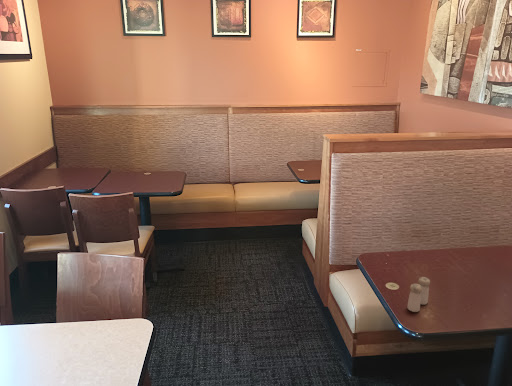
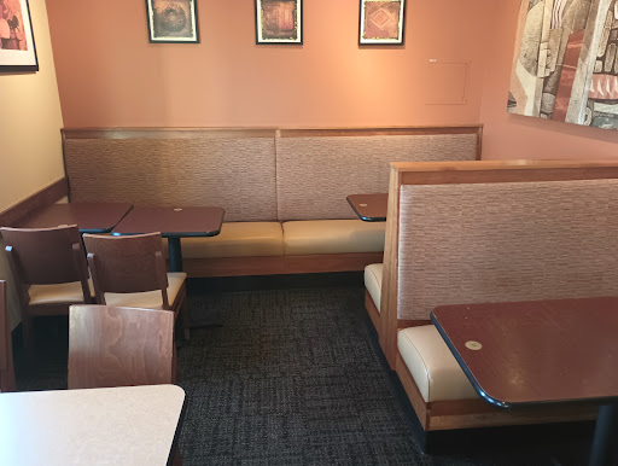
- salt and pepper shaker [407,276,431,313]
